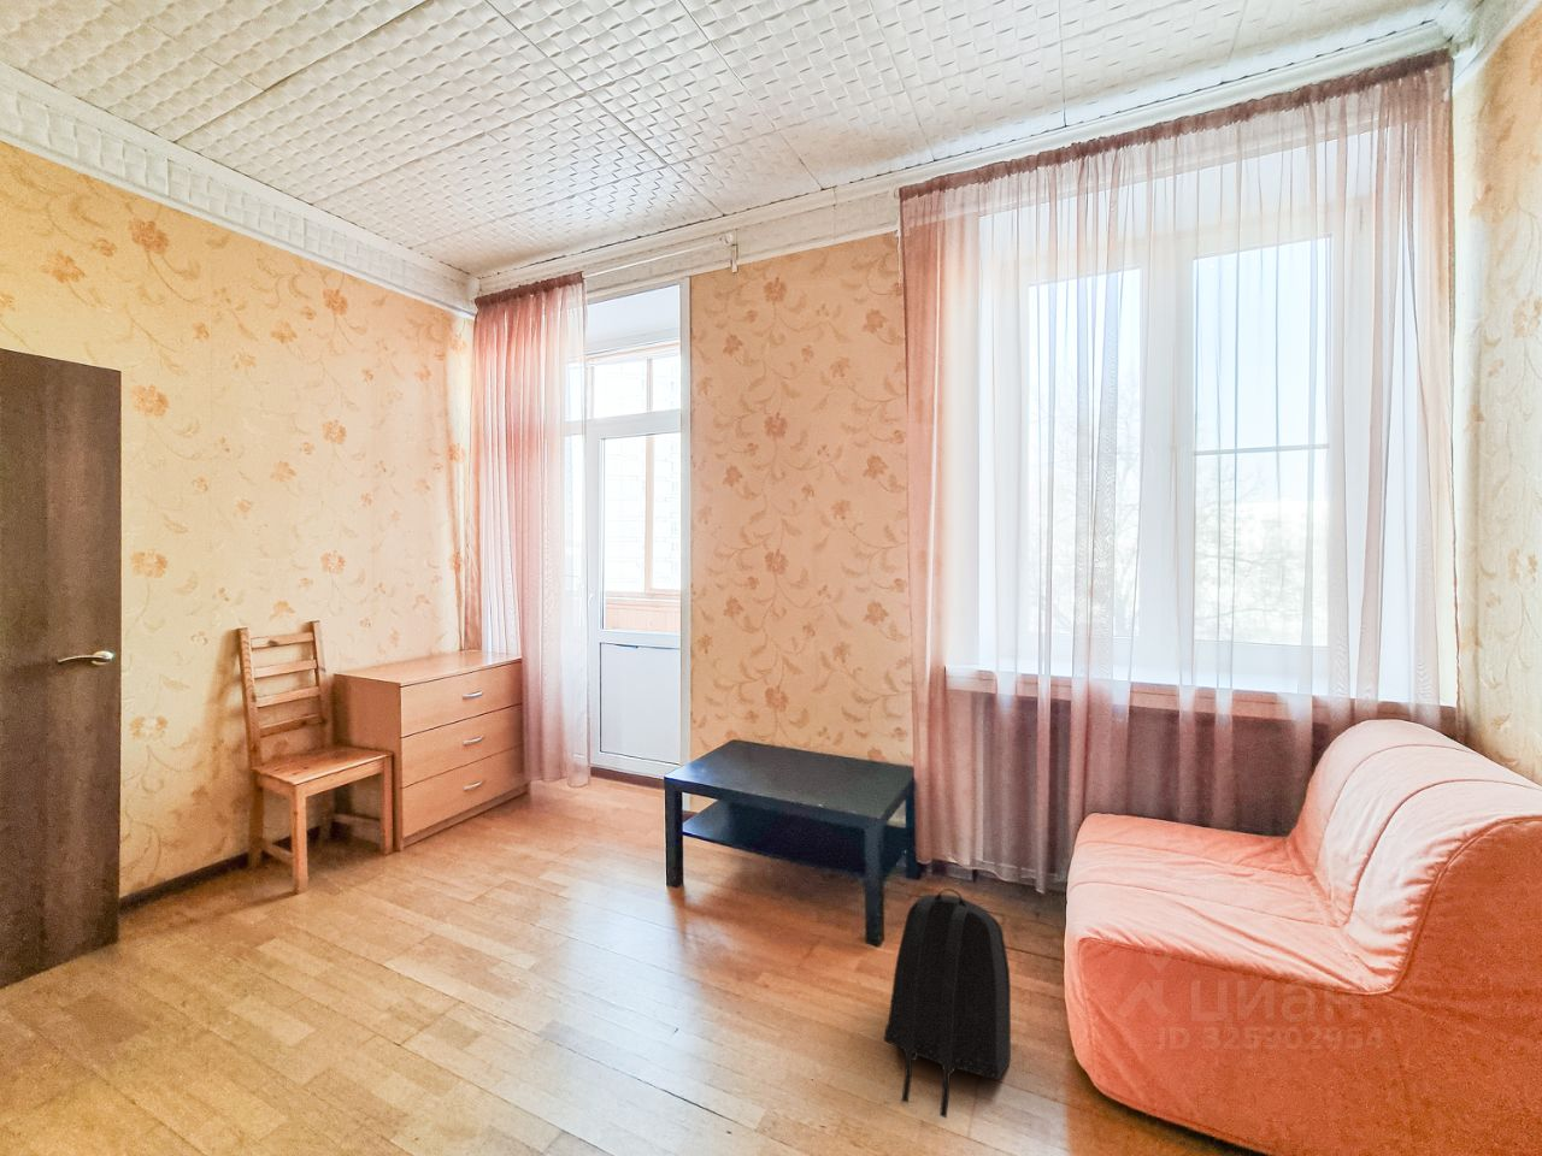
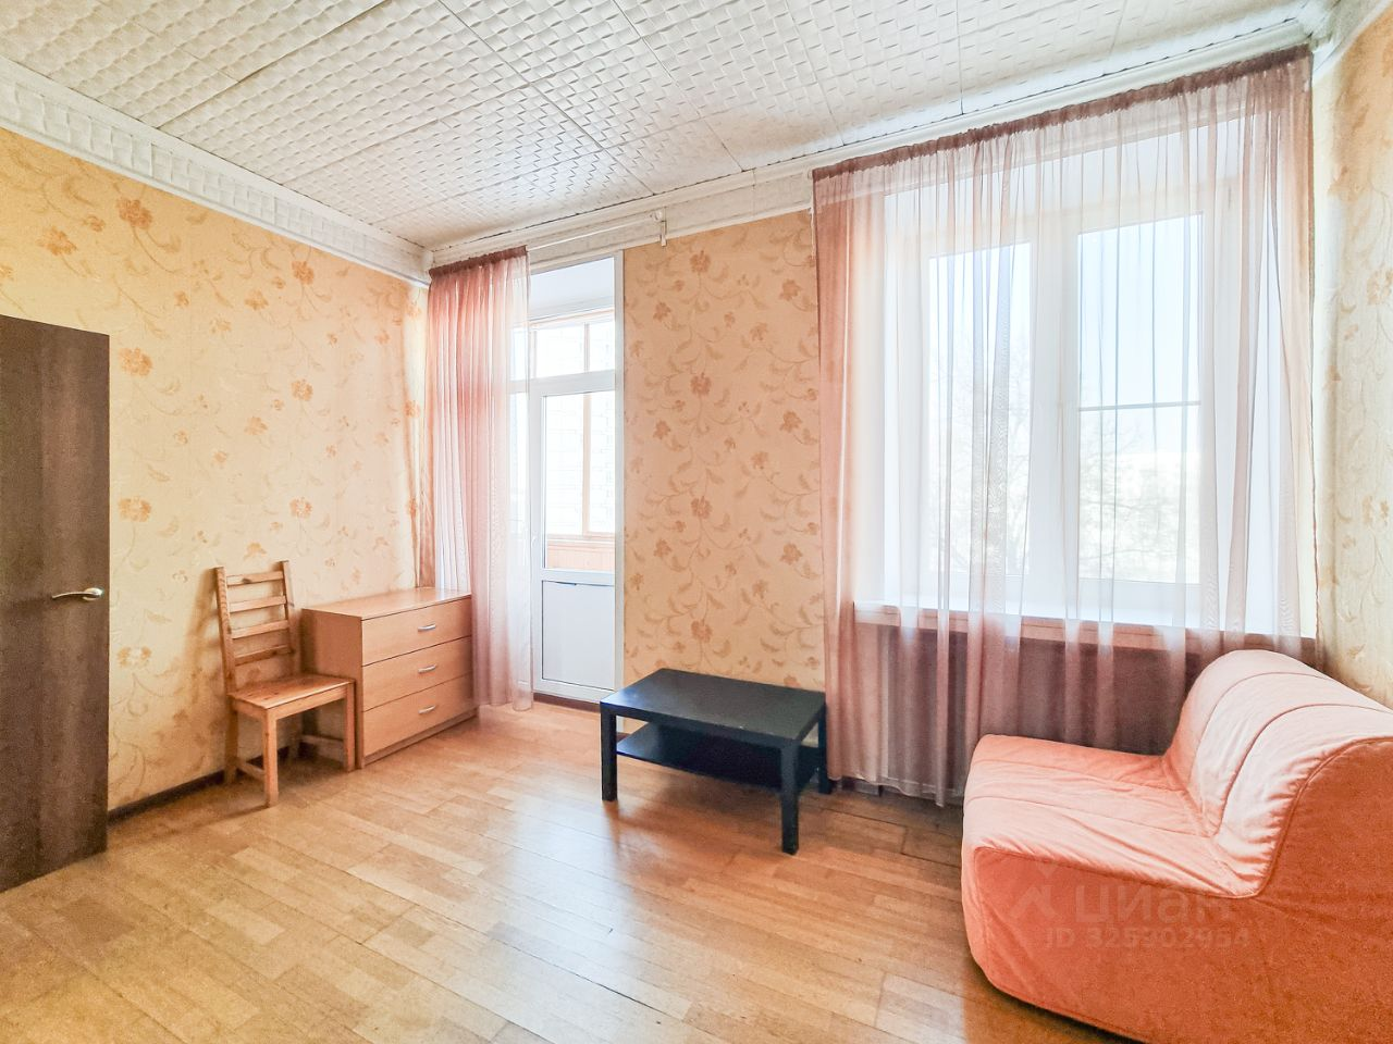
- backpack [883,888,1011,1120]
